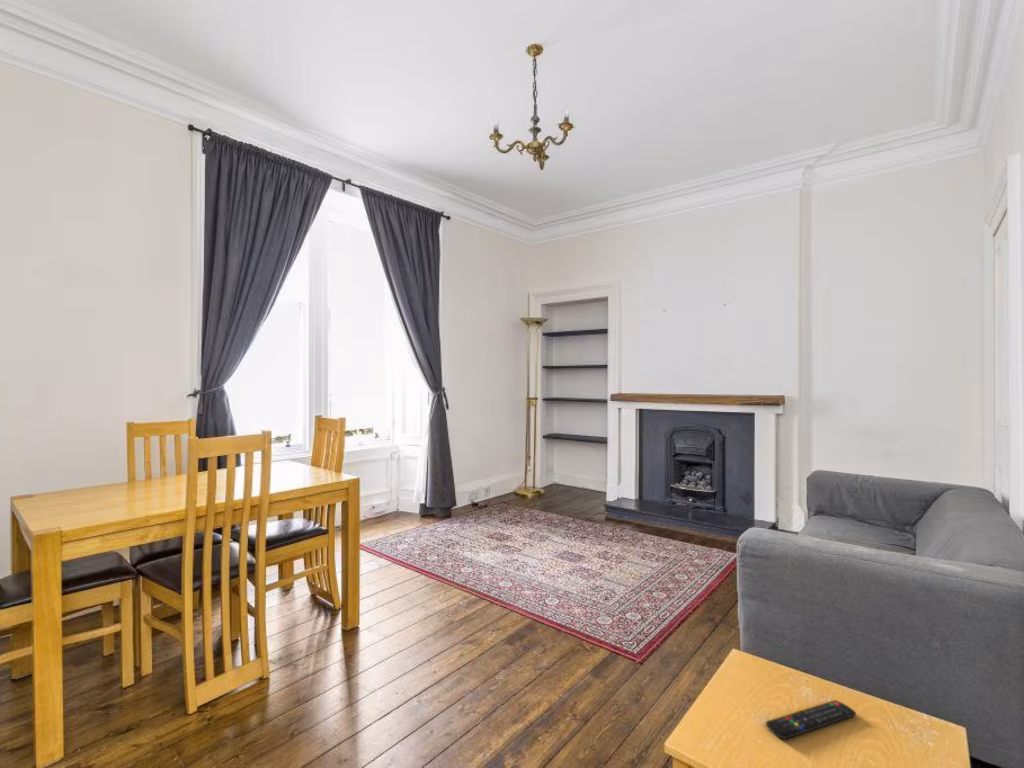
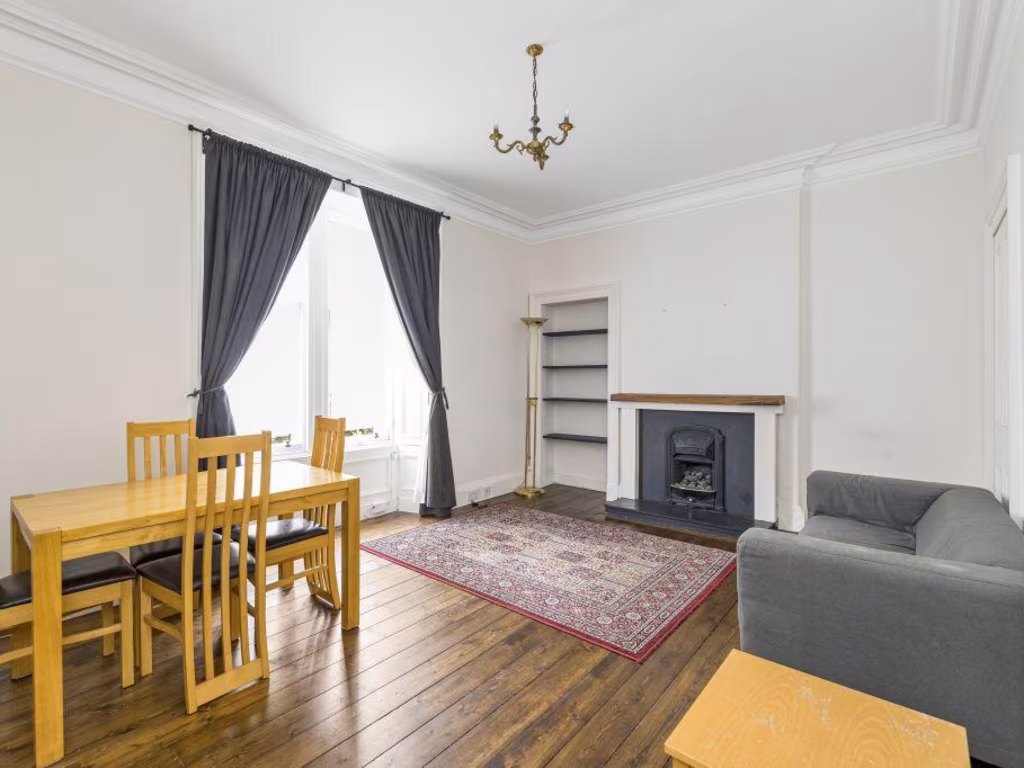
- remote control [765,699,857,740]
